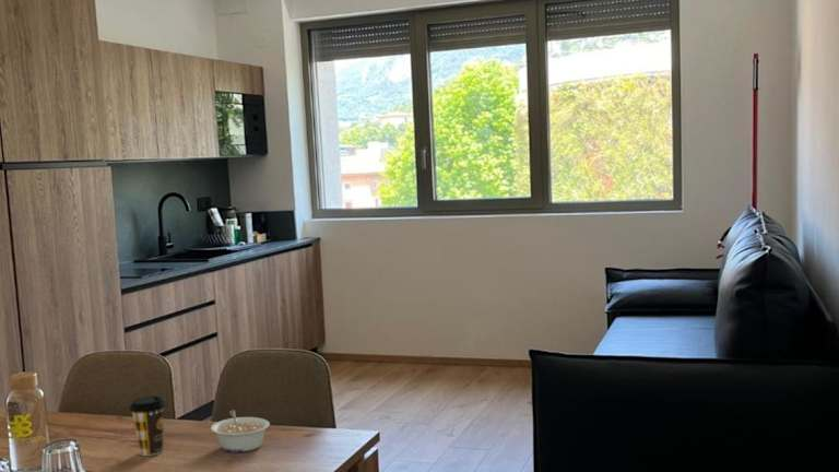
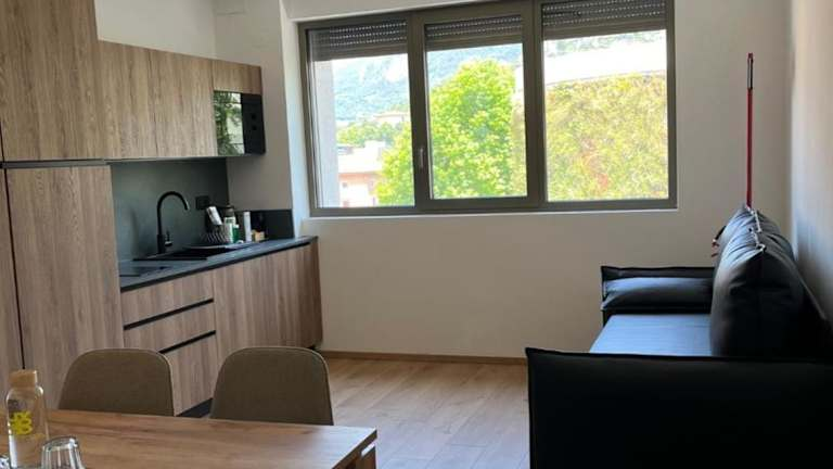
- legume [210,410,271,453]
- coffee cup [129,394,167,457]
